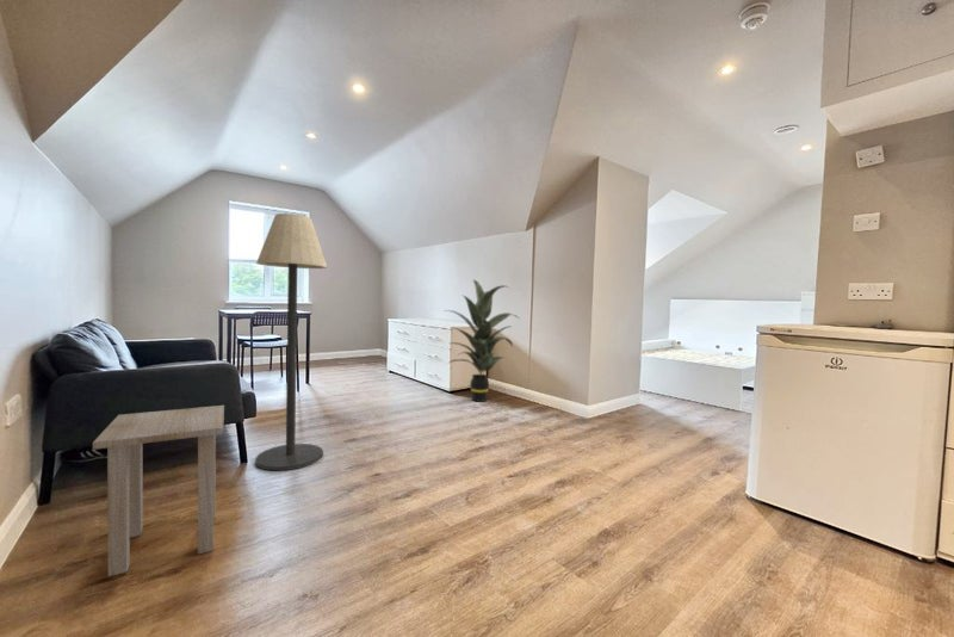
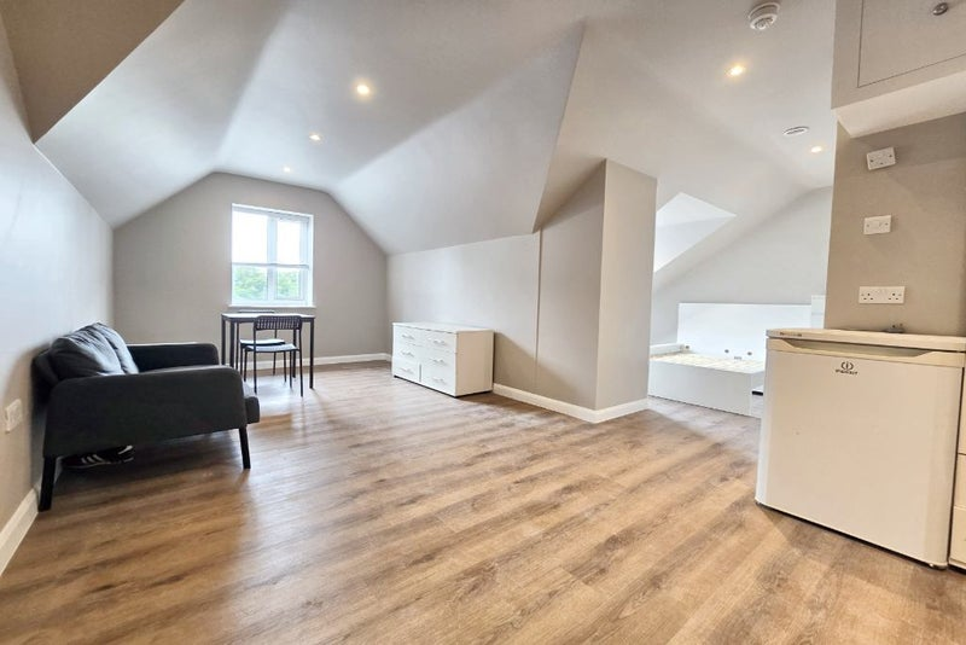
- side table [92,404,225,577]
- indoor plant [445,279,520,403]
- floor lamp [254,212,328,471]
